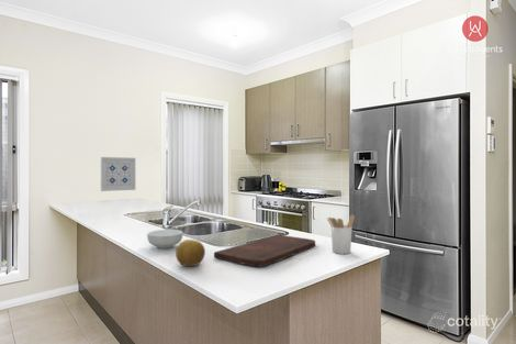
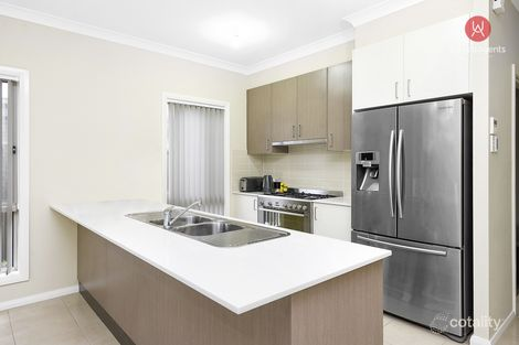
- utensil holder [326,213,356,255]
- wall art [100,156,136,192]
- cutting board [213,234,316,267]
- fruit [175,238,206,267]
- cereal bowl [146,229,183,249]
